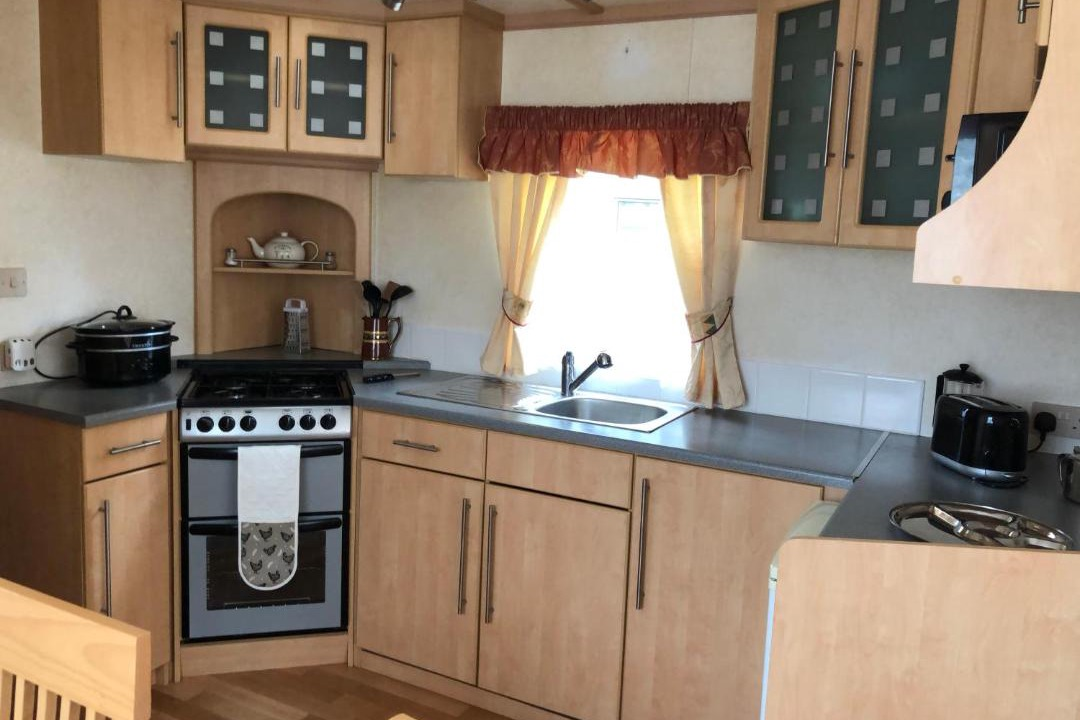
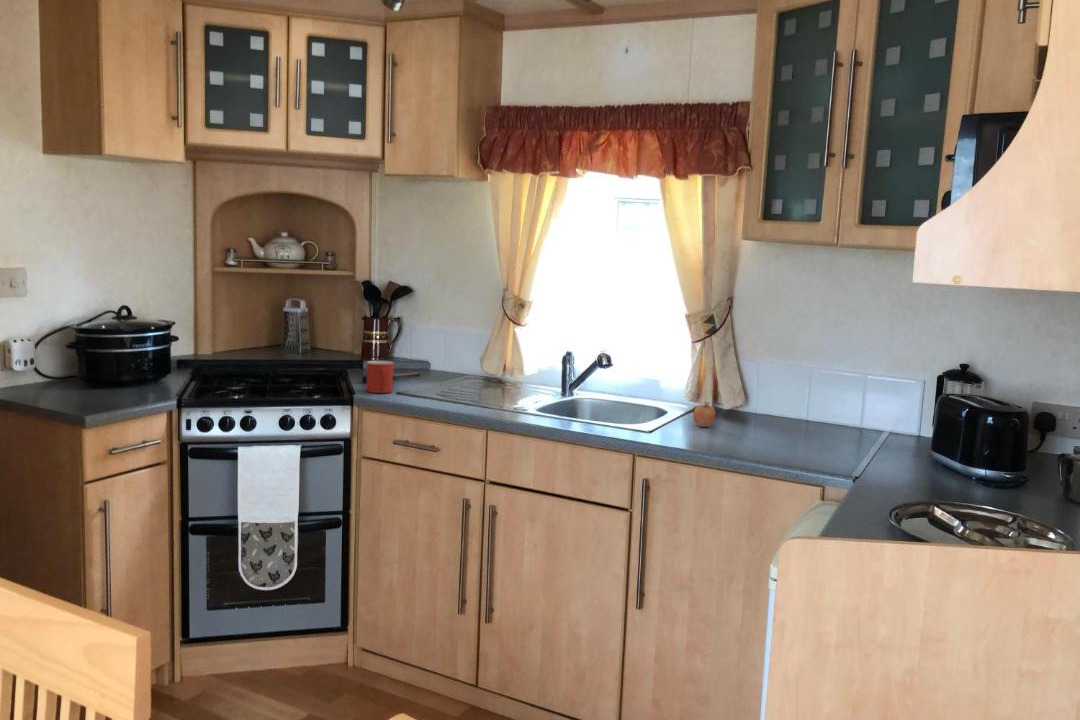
+ fruit [692,400,716,428]
+ mug [365,360,394,394]
